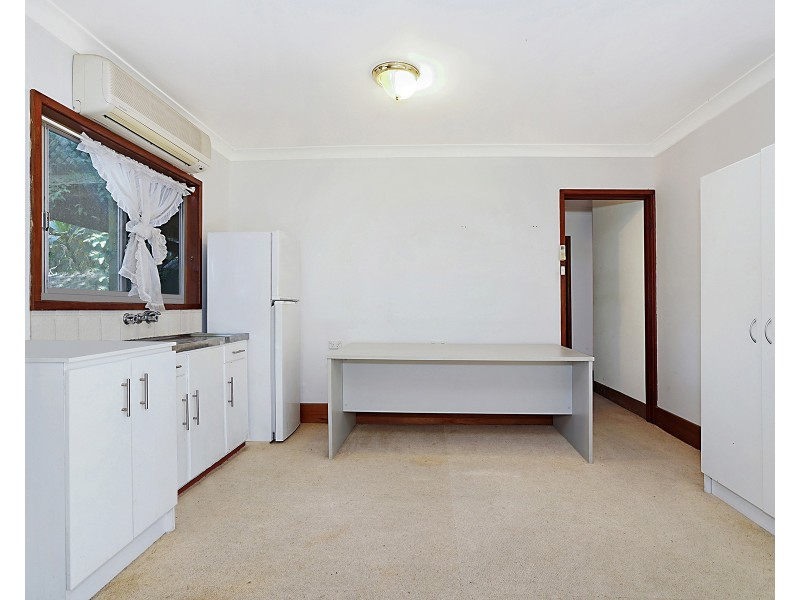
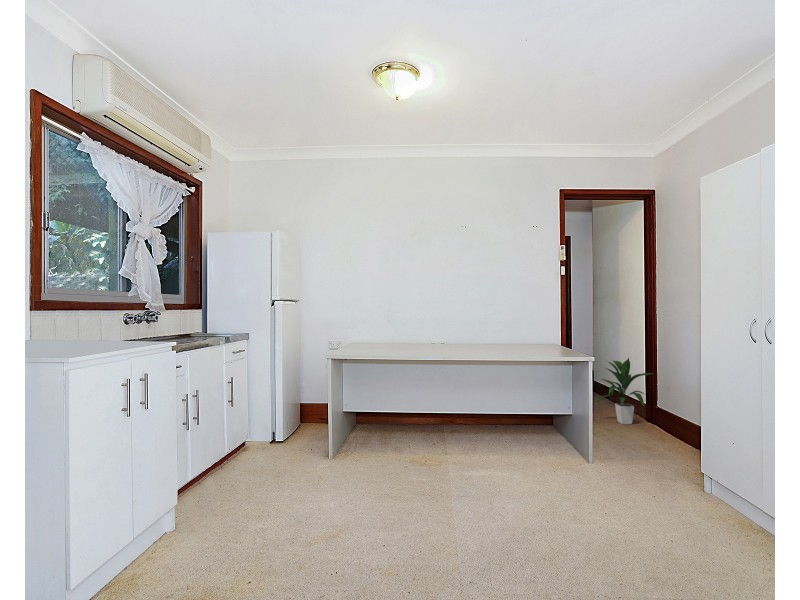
+ indoor plant [593,357,652,425]
